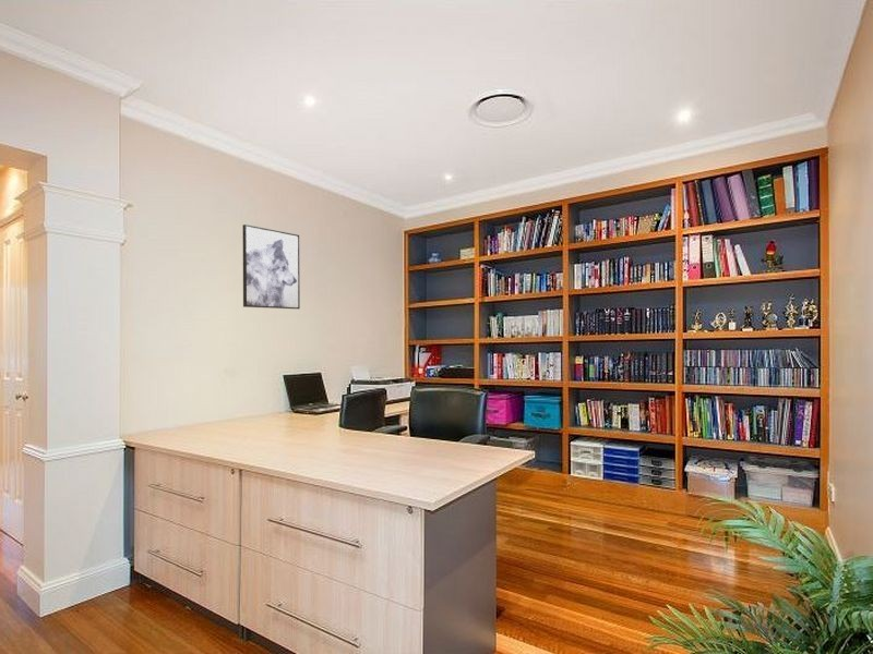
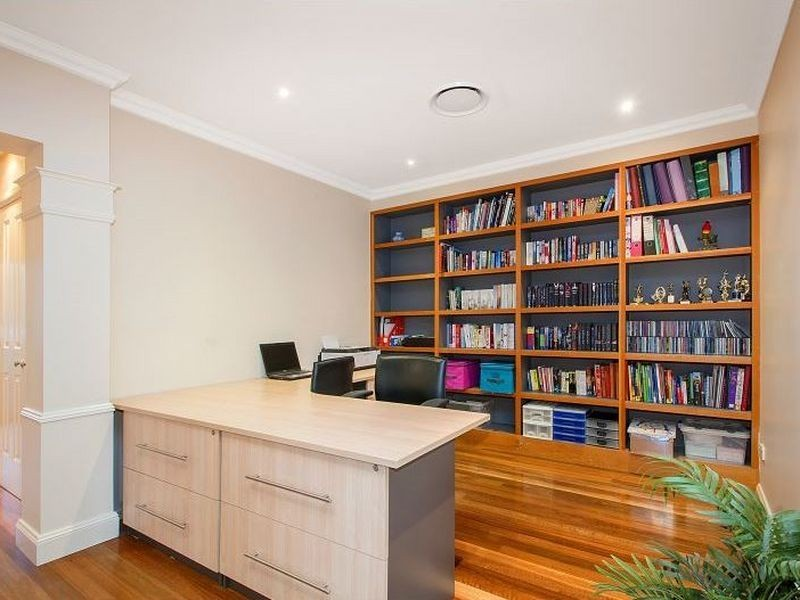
- wall art [242,223,301,310]
